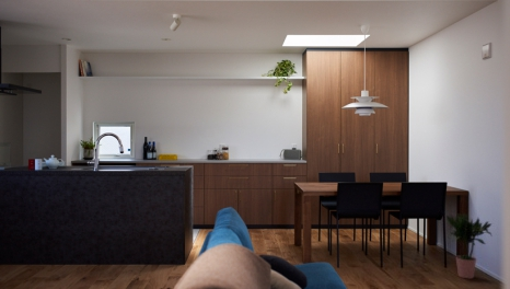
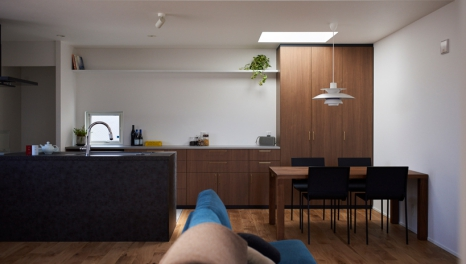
- potted plant [445,213,492,279]
